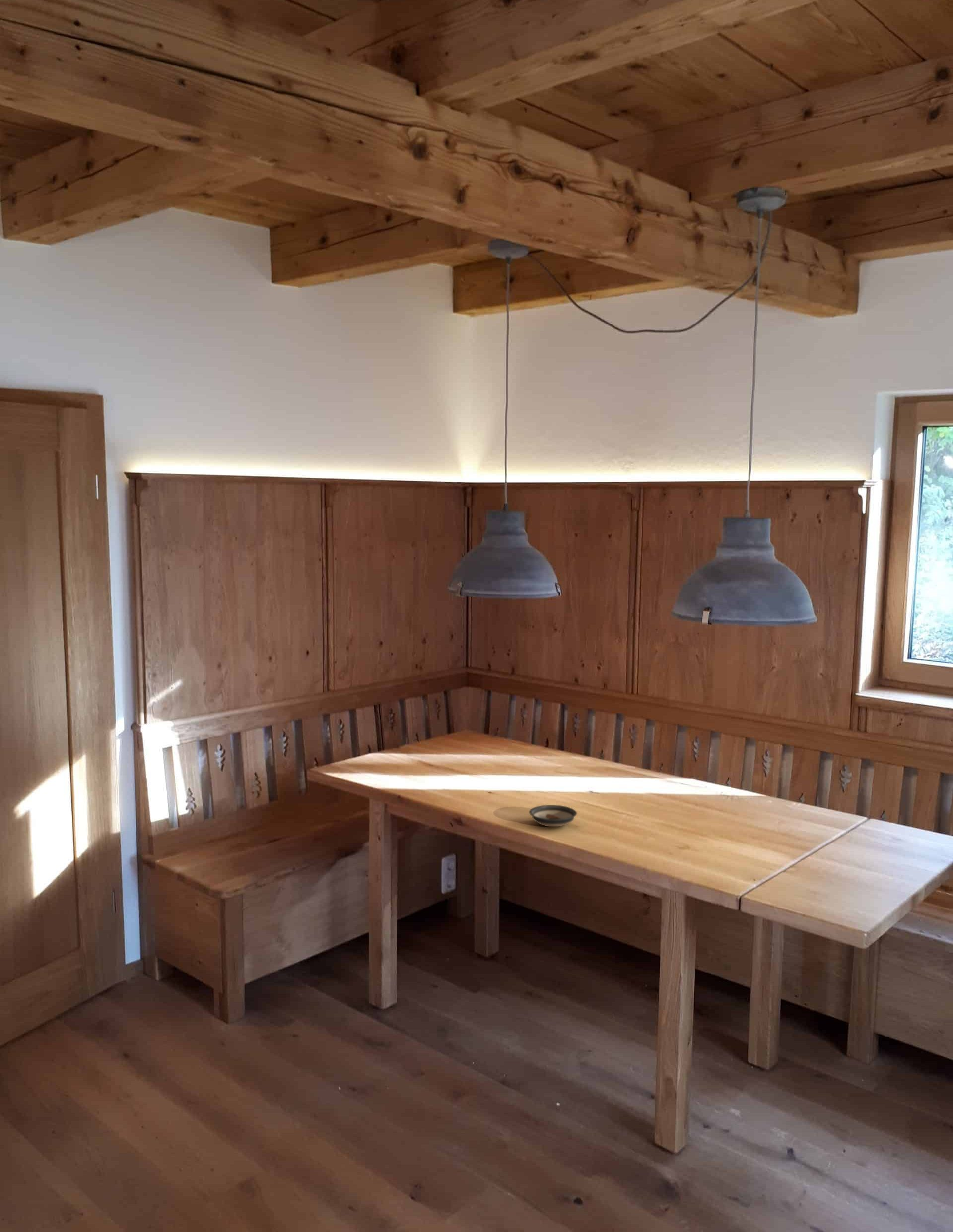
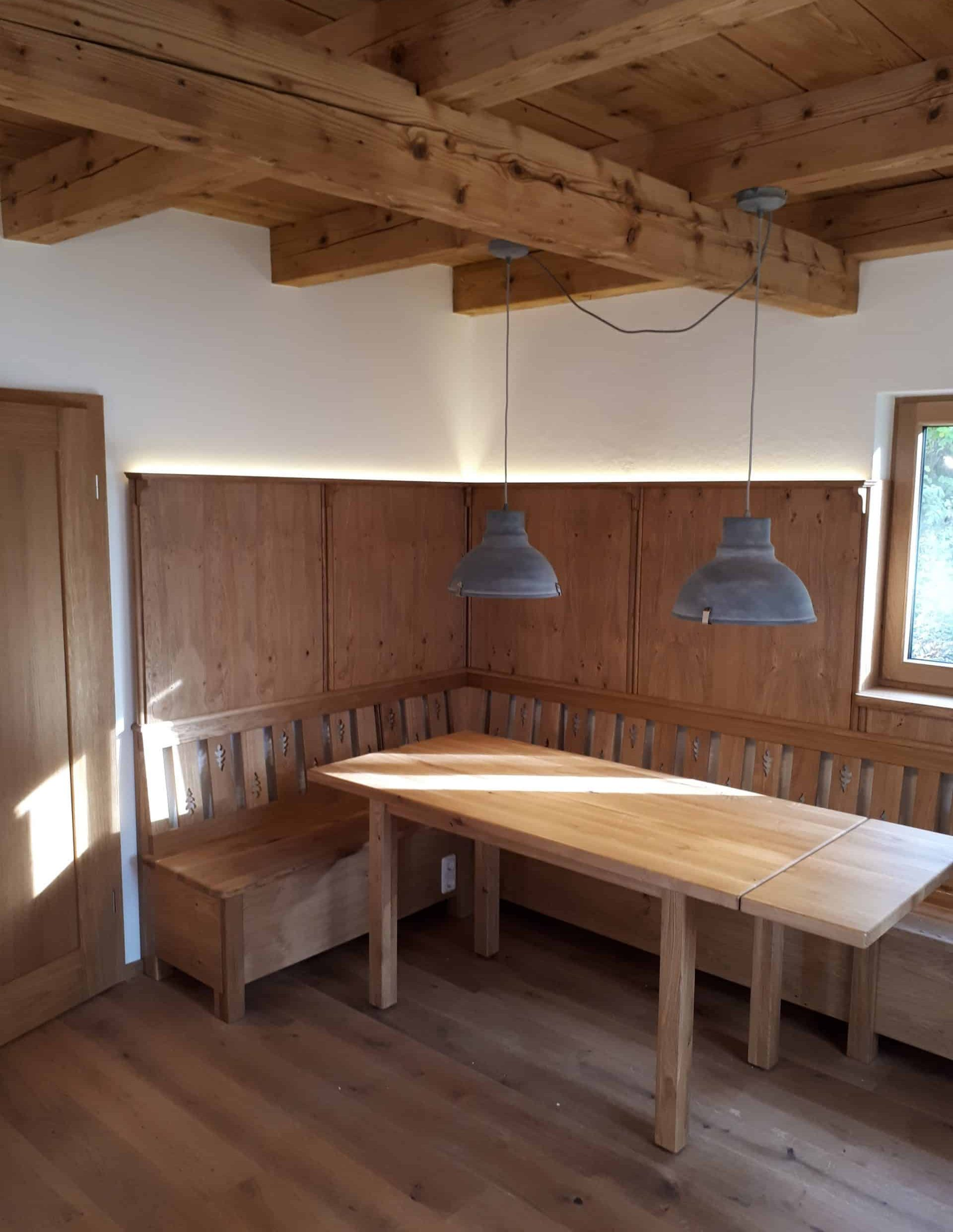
- saucer [529,804,577,827]
